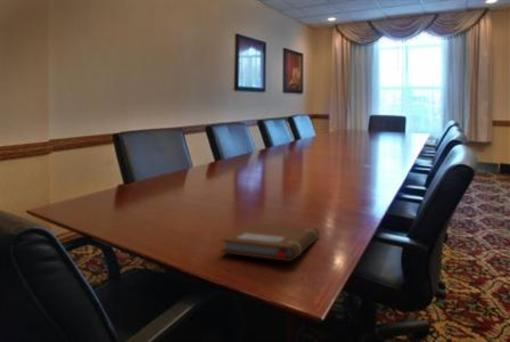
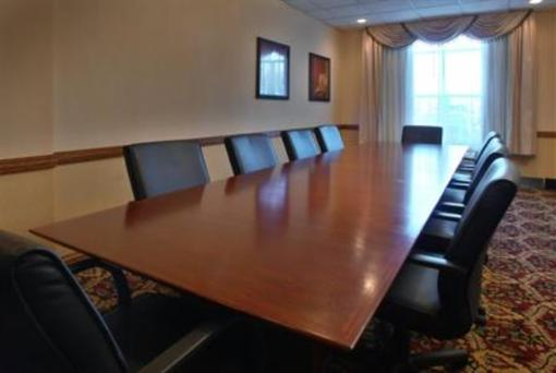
- notebook [220,222,320,262]
